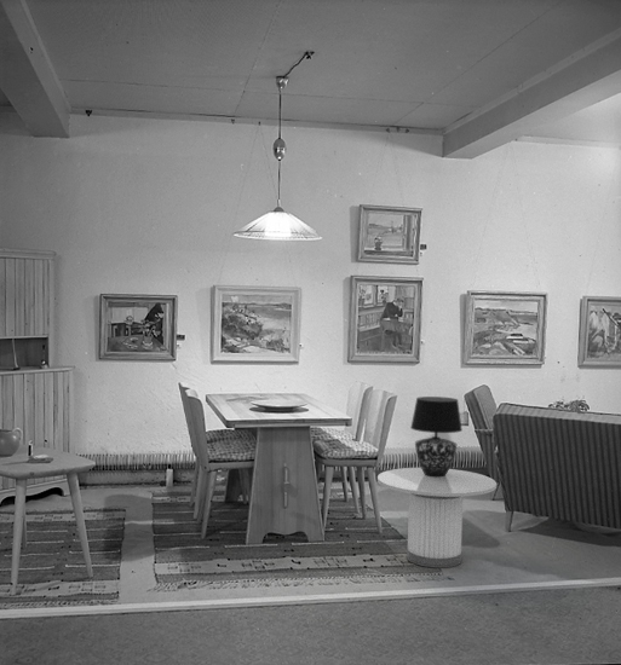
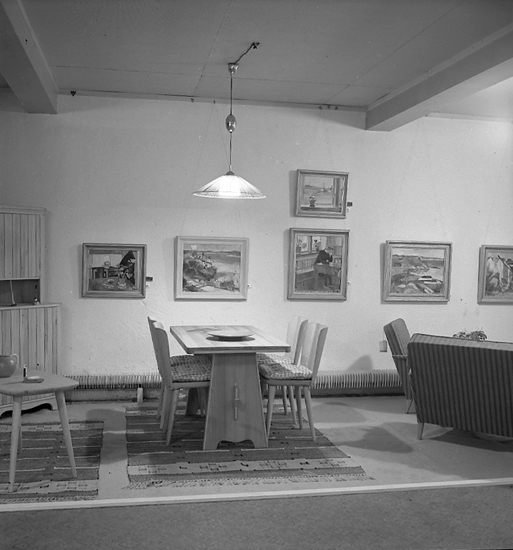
- side table [376,467,498,569]
- table lamp [409,395,464,476]
